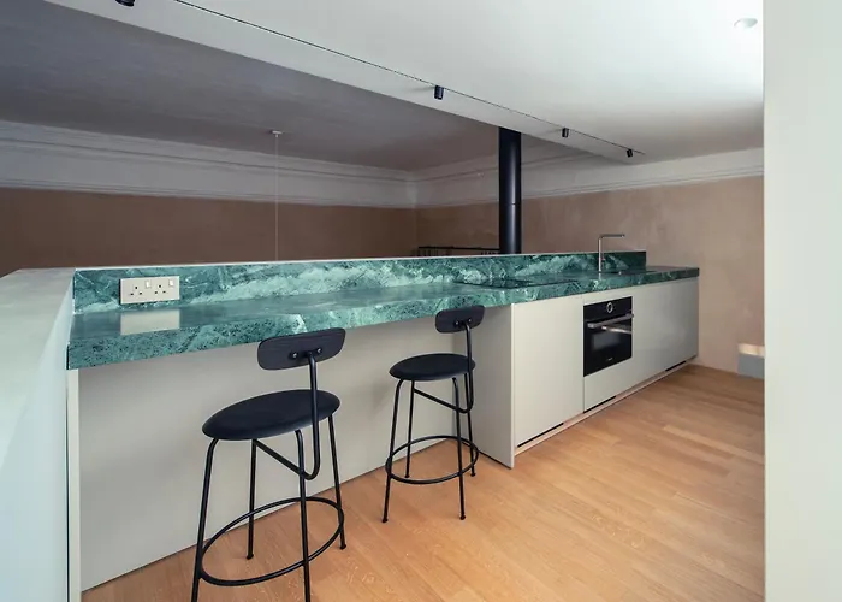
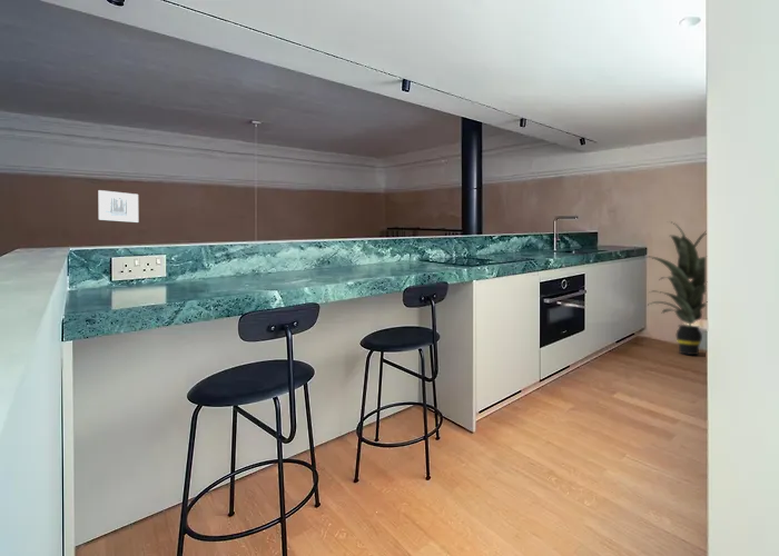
+ wall art [98,189,139,224]
+ indoor plant [632,220,707,356]
